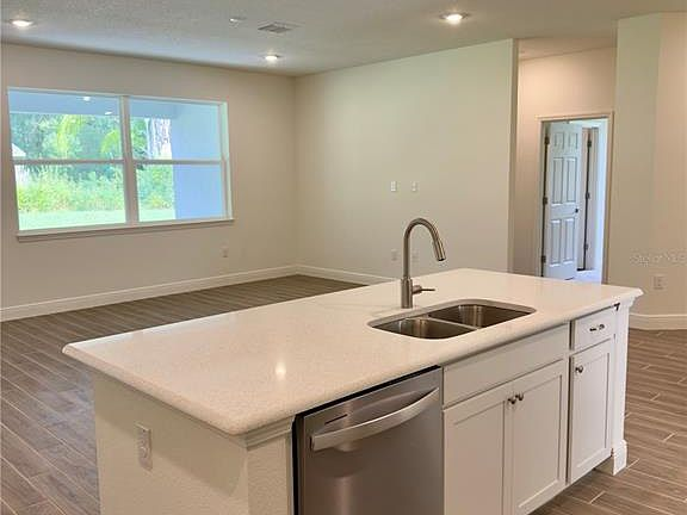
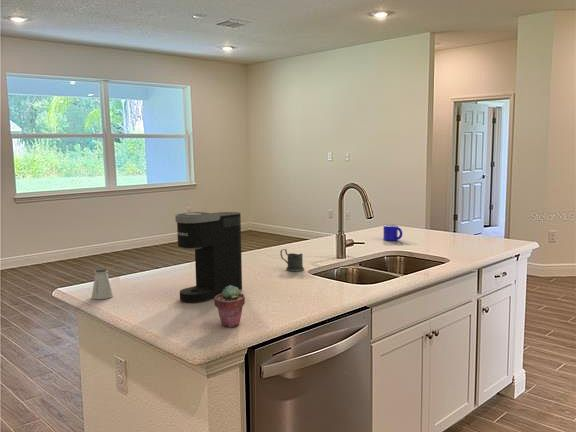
+ mug [382,224,403,242]
+ coffee maker [174,211,243,303]
+ mug [279,248,305,272]
+ potted succulent [213,285,246,328]
+ saltshaker [91,267,114,300]
